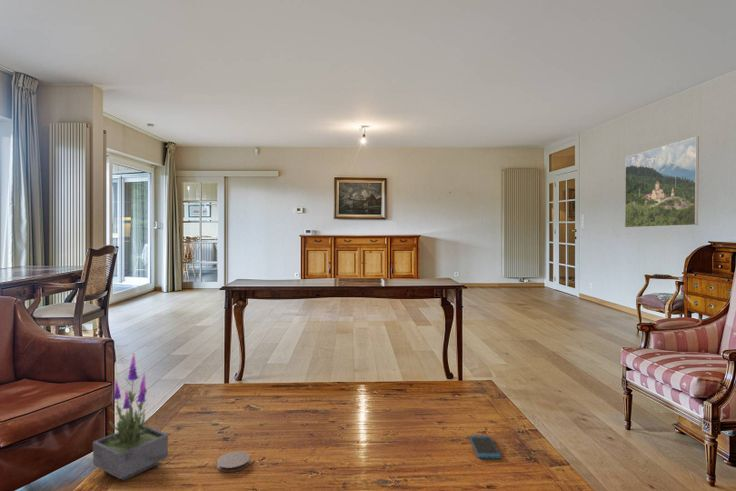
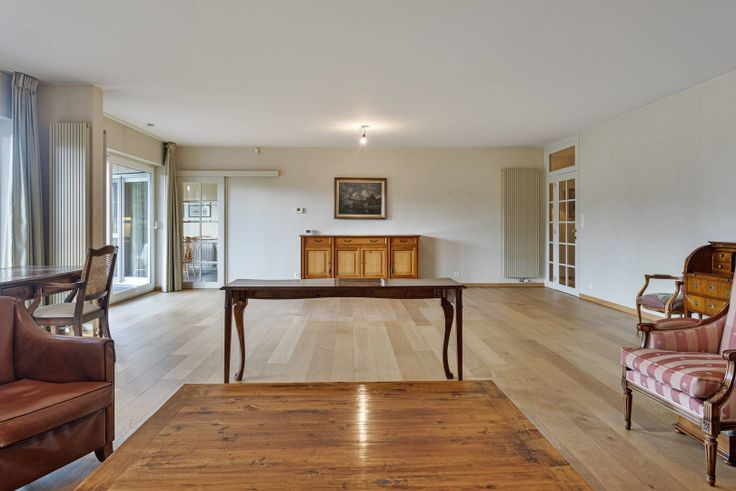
- smartphone [468,434,502,460]
- potted plant [92,354,169,481]
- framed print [624,136,700,228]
- coaster [216,450,251,473]
